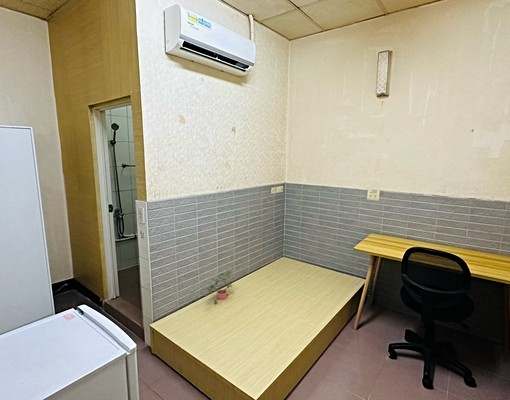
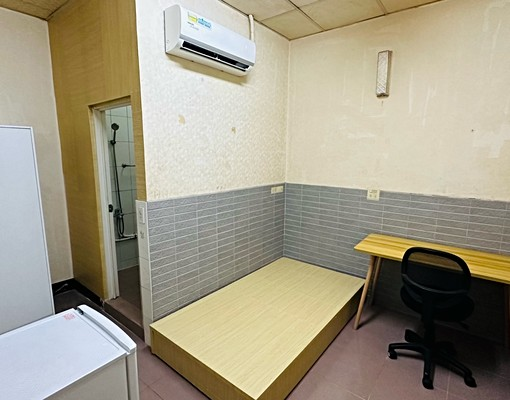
- potted plant [204,269,234,305]
